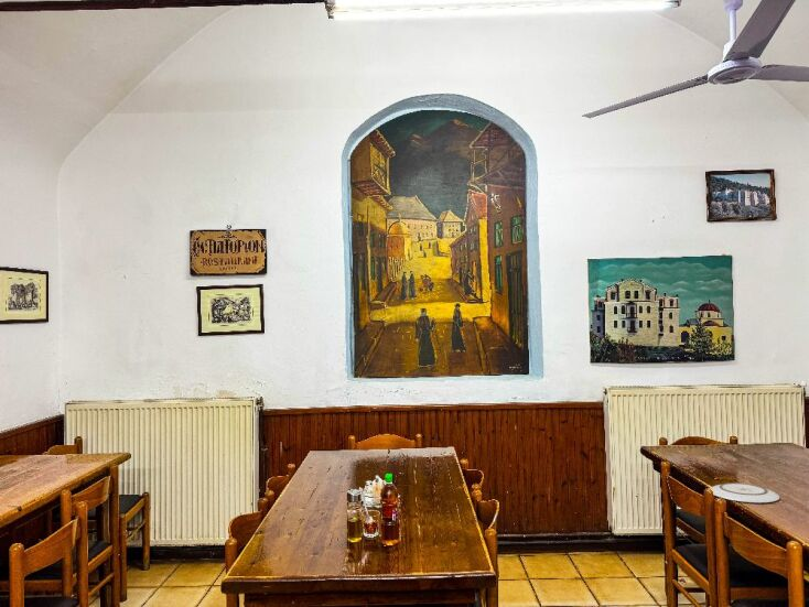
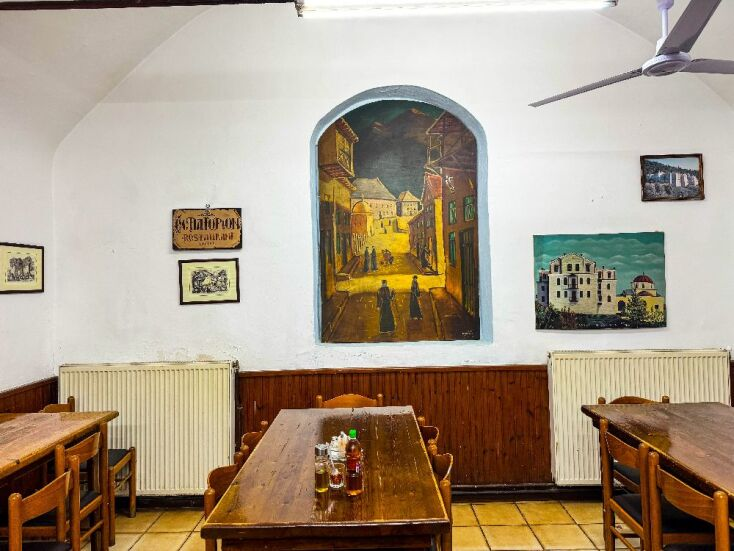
- plate [709,483,780,503]
